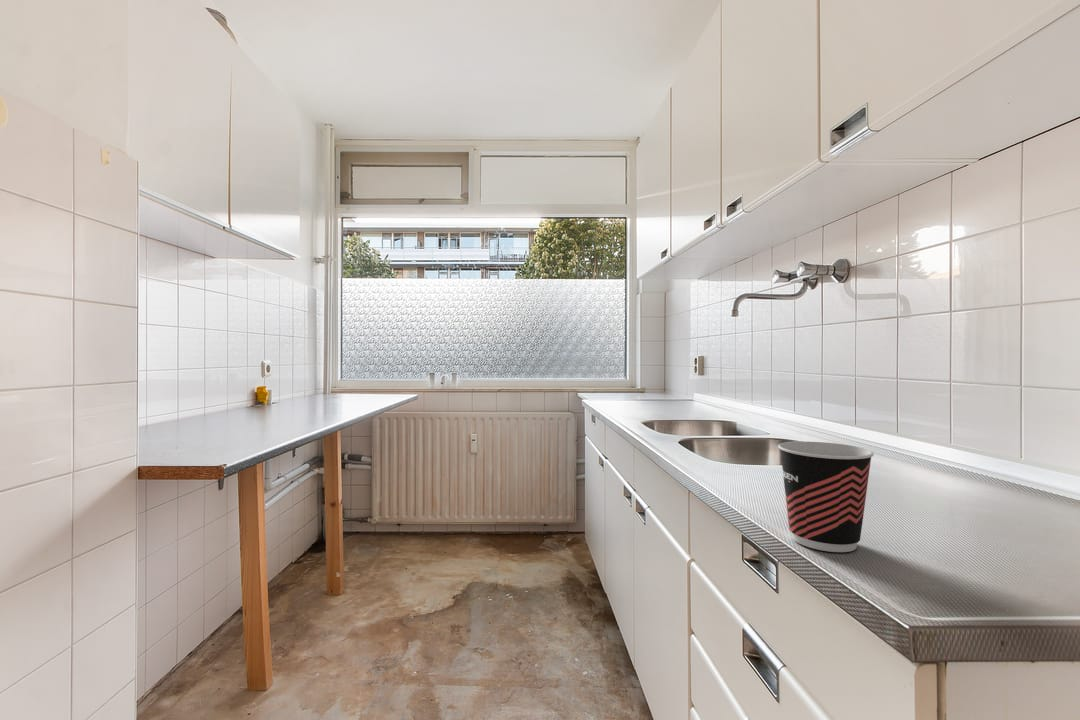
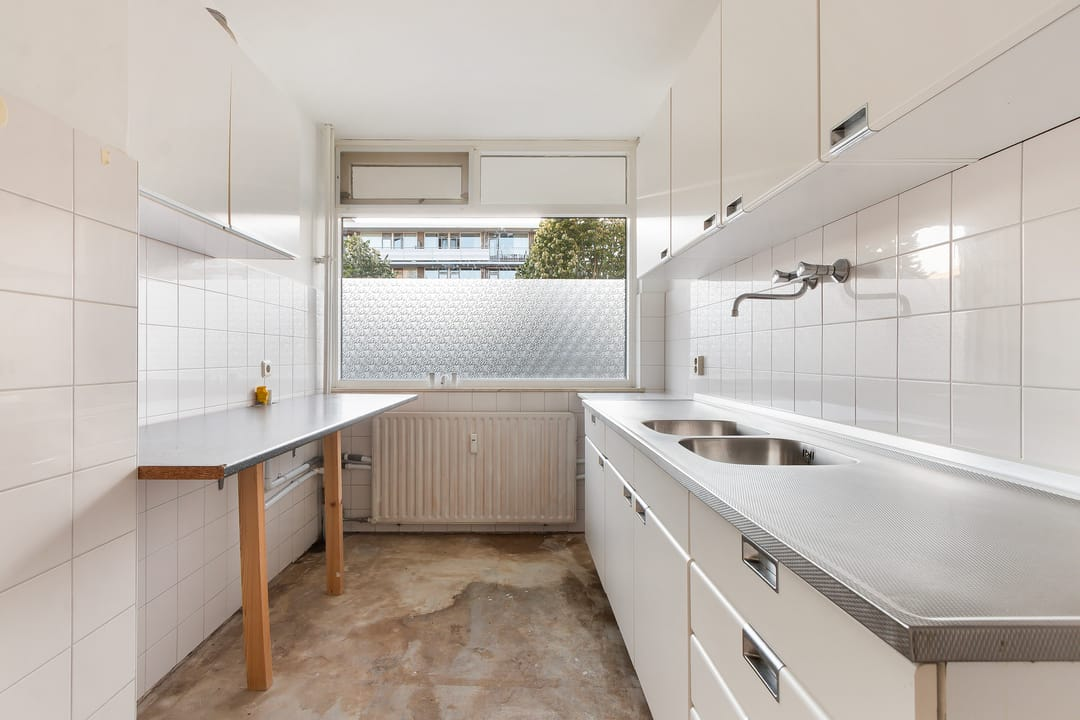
- cup [777,441,875,553]
